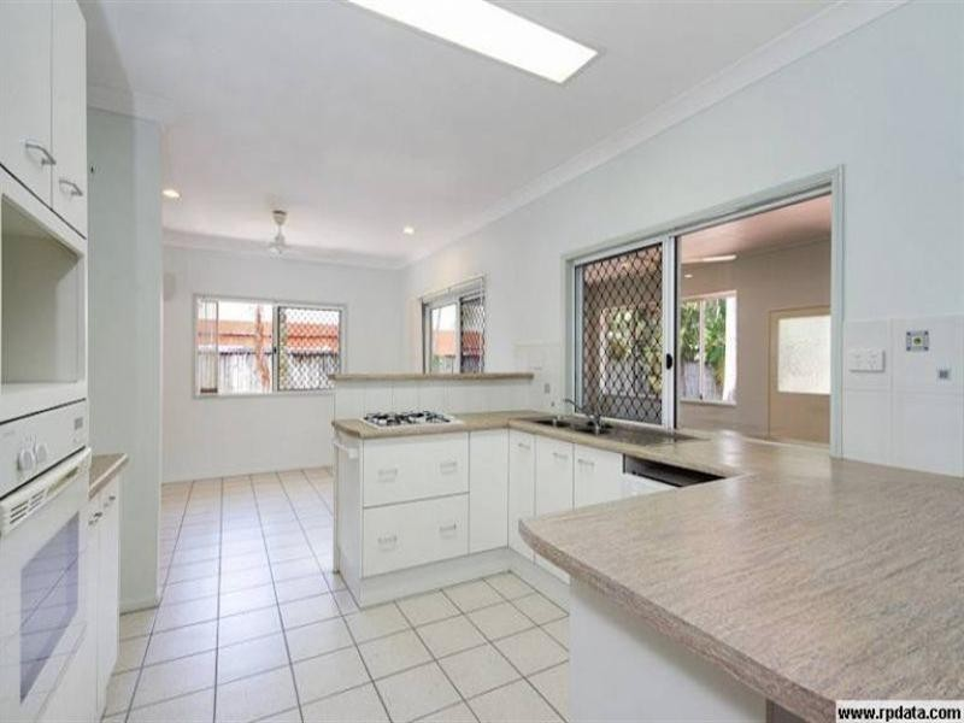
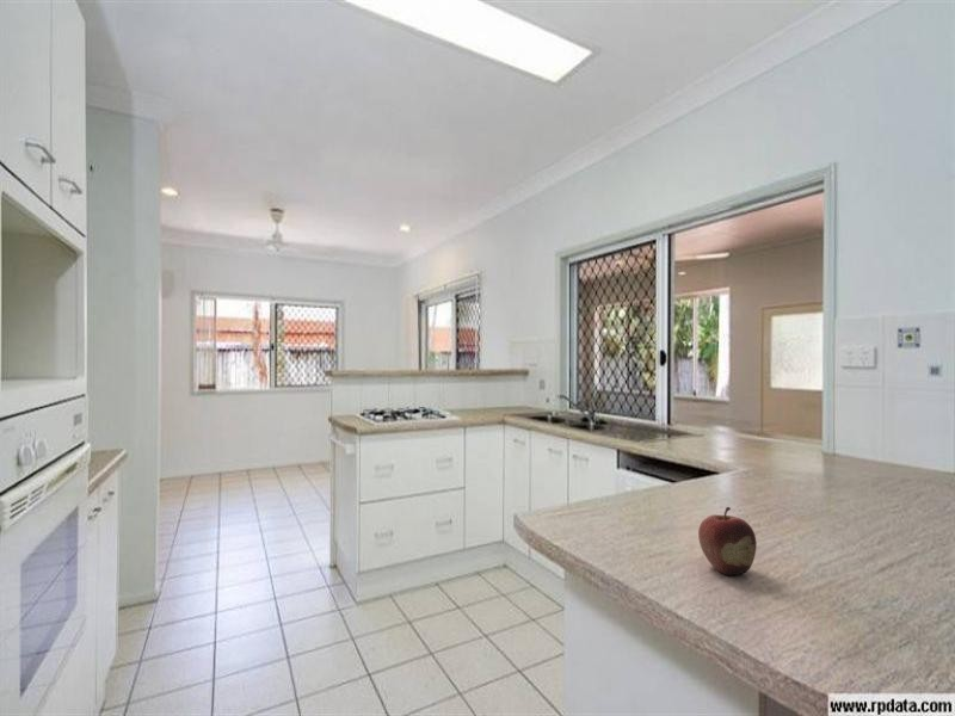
+ fruit [697,506,758,576]
